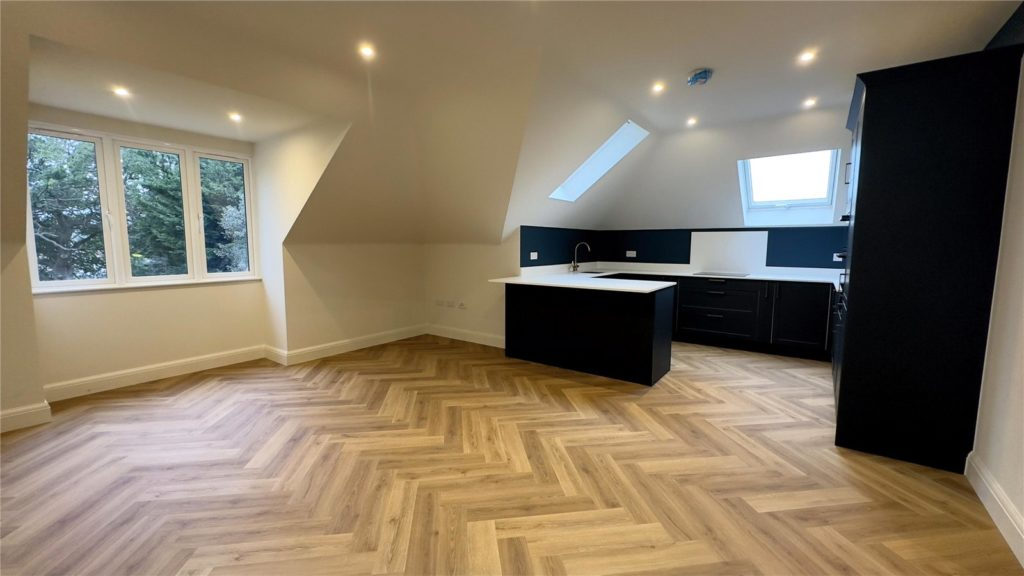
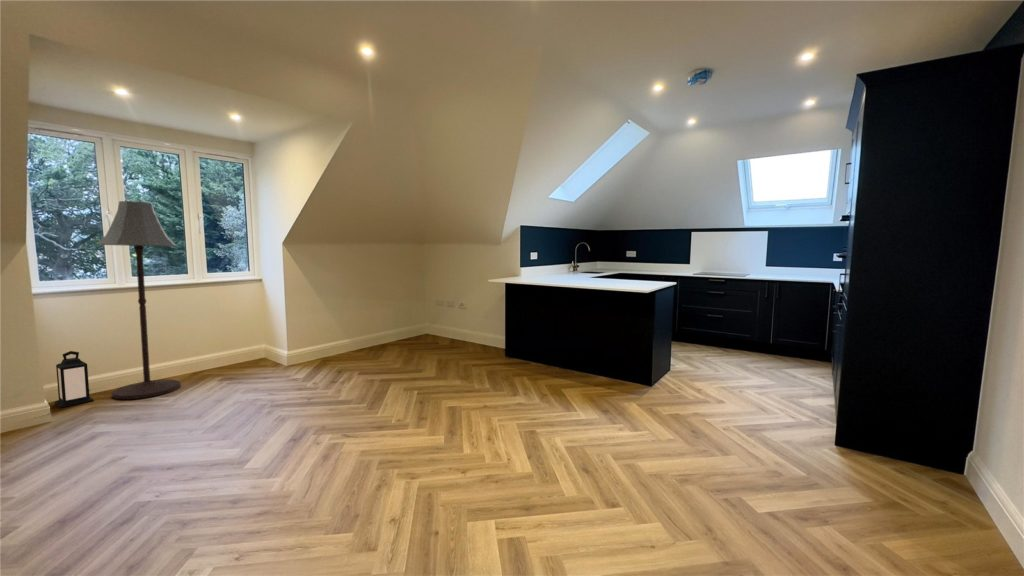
+ lantern [54,350,95,409]
+ floor lamp [95,200,181,400]
